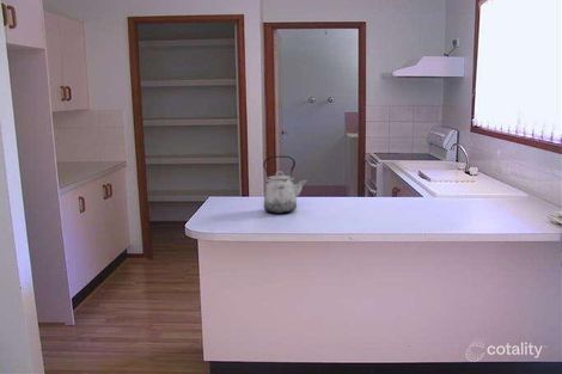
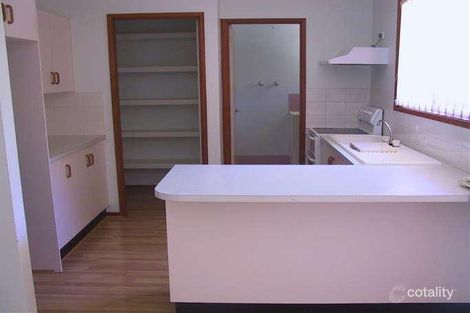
- kettle [262,154,309,215]
